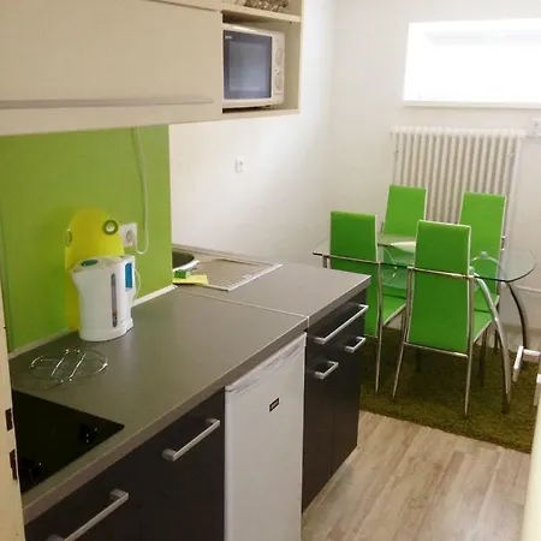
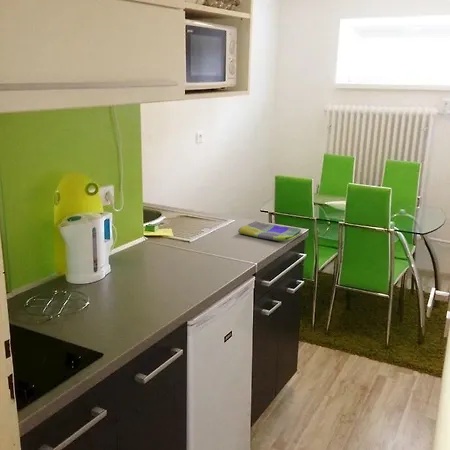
+ dish towel [237,220,304,242]
